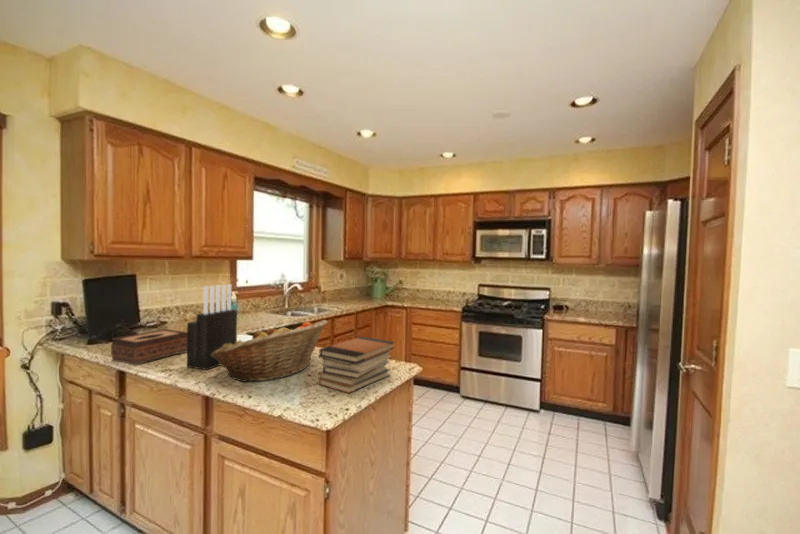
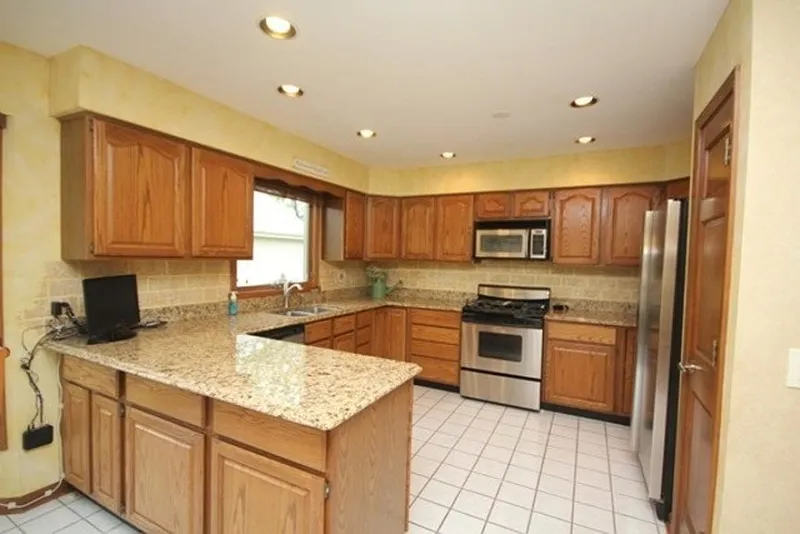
- knife block [186,283,238,371]
- book stack [317,336,396,394]
- tissue box [110,328,187,366]
- fruit basket [211,319,328,383]
